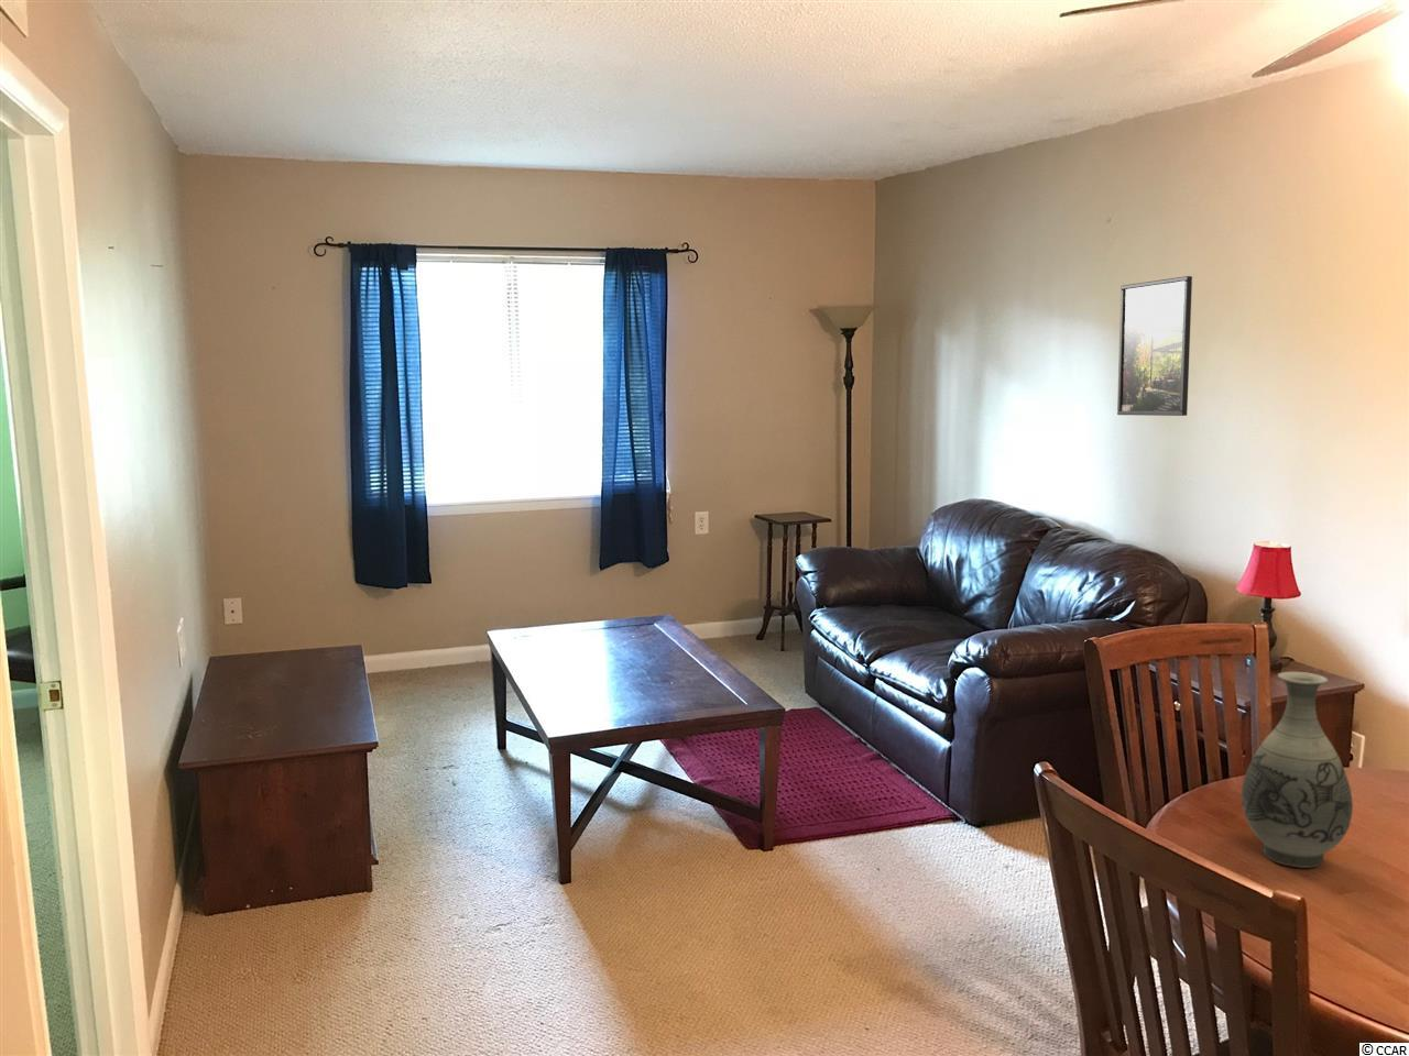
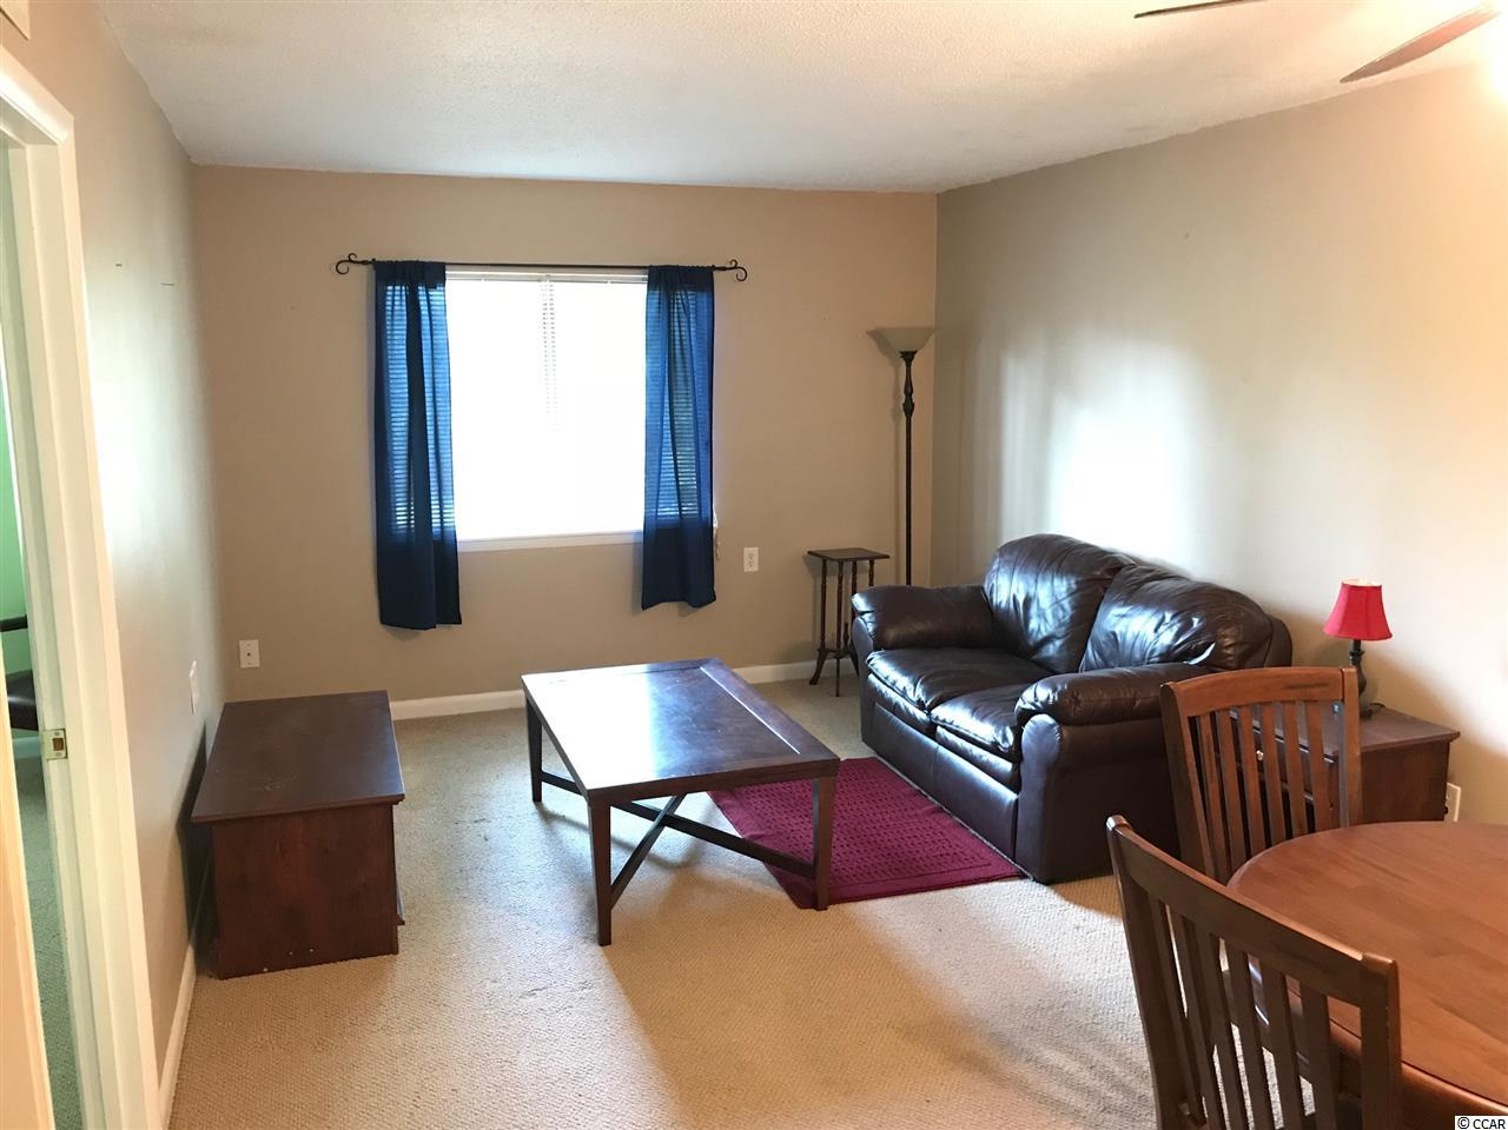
- vase [1240,671,1354,869]
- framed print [1116,275,1194,417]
